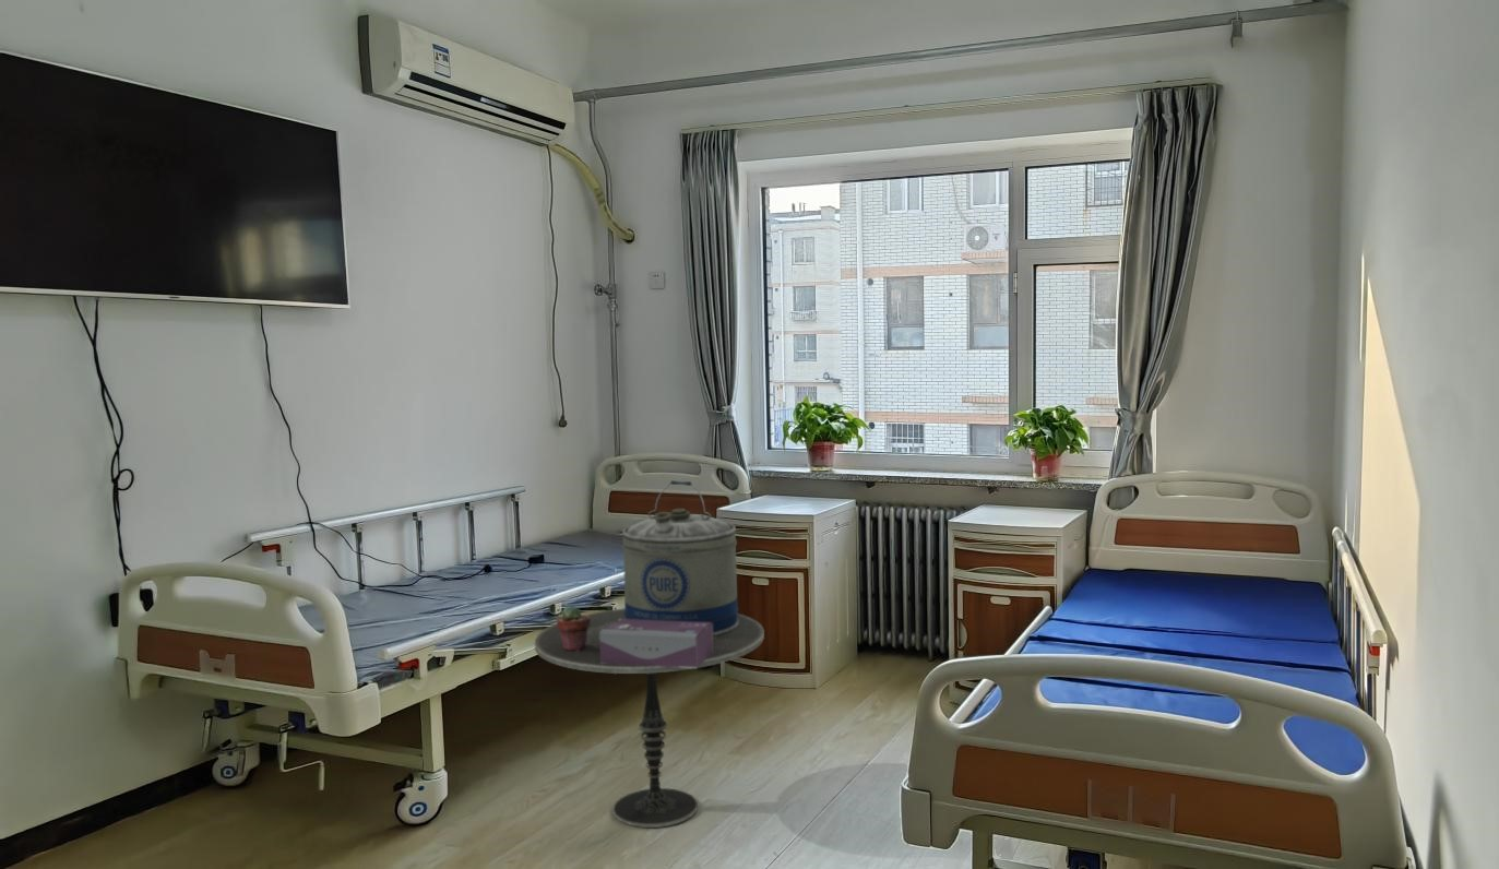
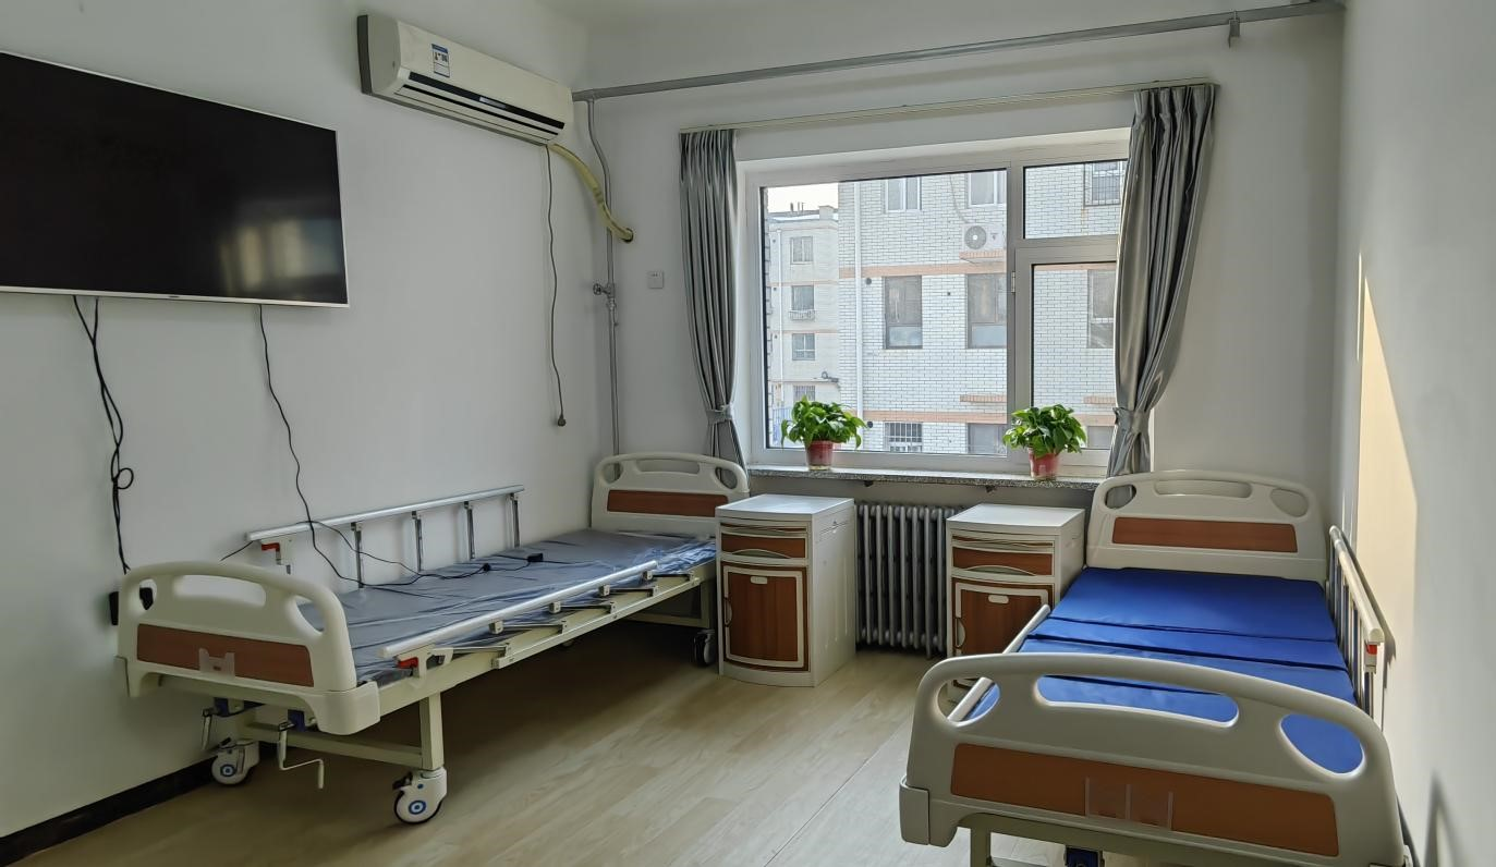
- water jug [621,479,739,635]
- potted succulent [556,605,590,652]
- tissue box [599,619,713,669]
- side table [534,607,765,829]
